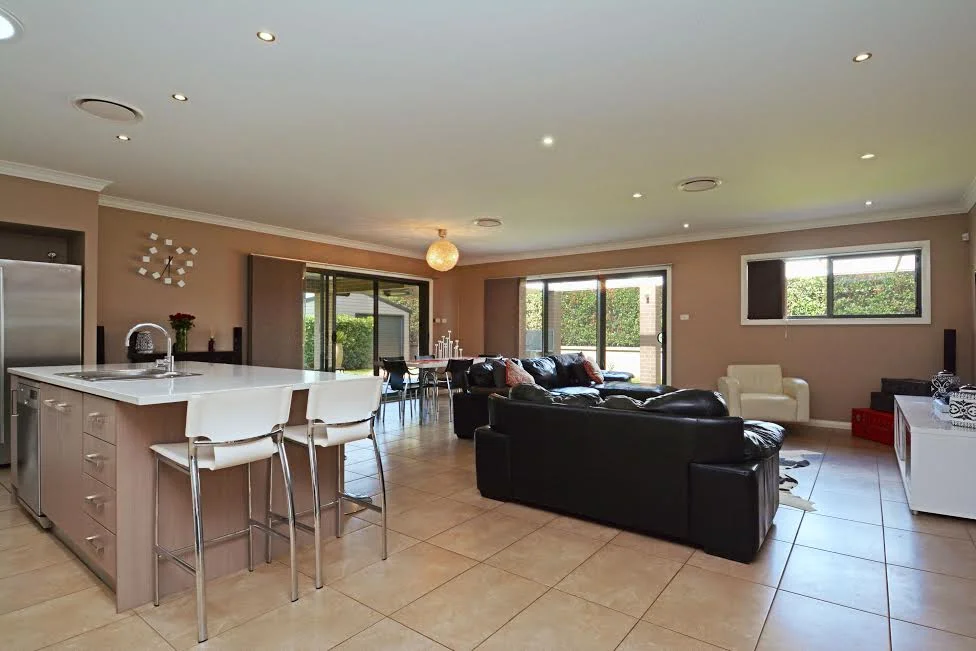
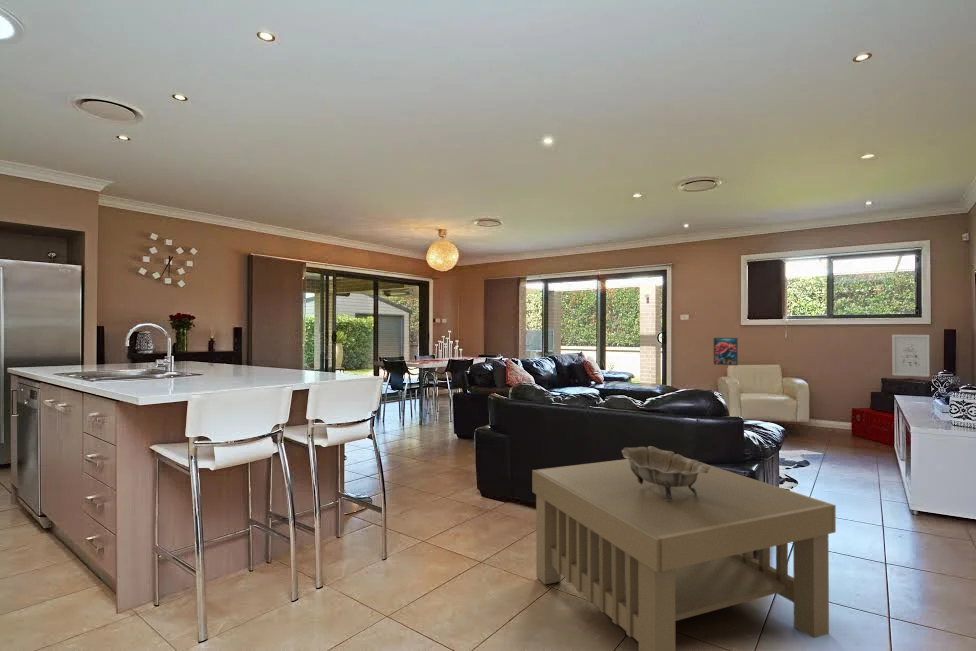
+ coffee table [531,456,837,651]
+ decorative bowl [621,445,710,502]
+ wall art [891,334,931,378]
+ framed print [713,337,739,366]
